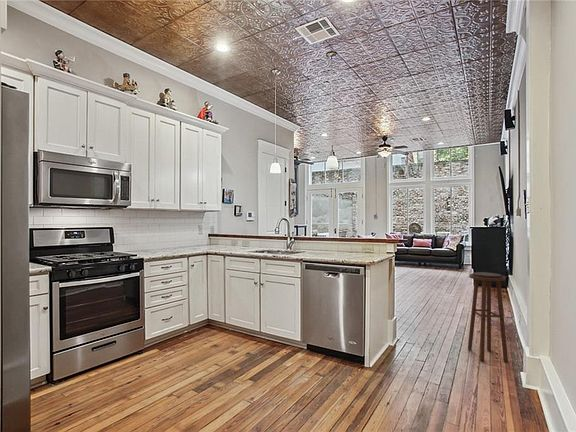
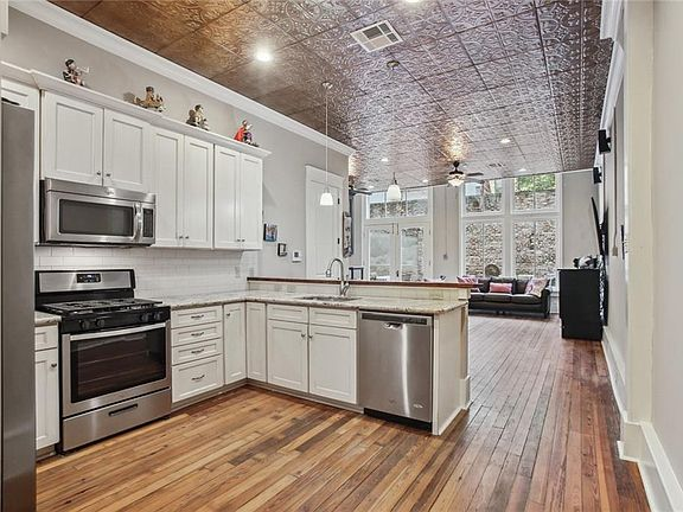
- stool [467,271,509,363]
